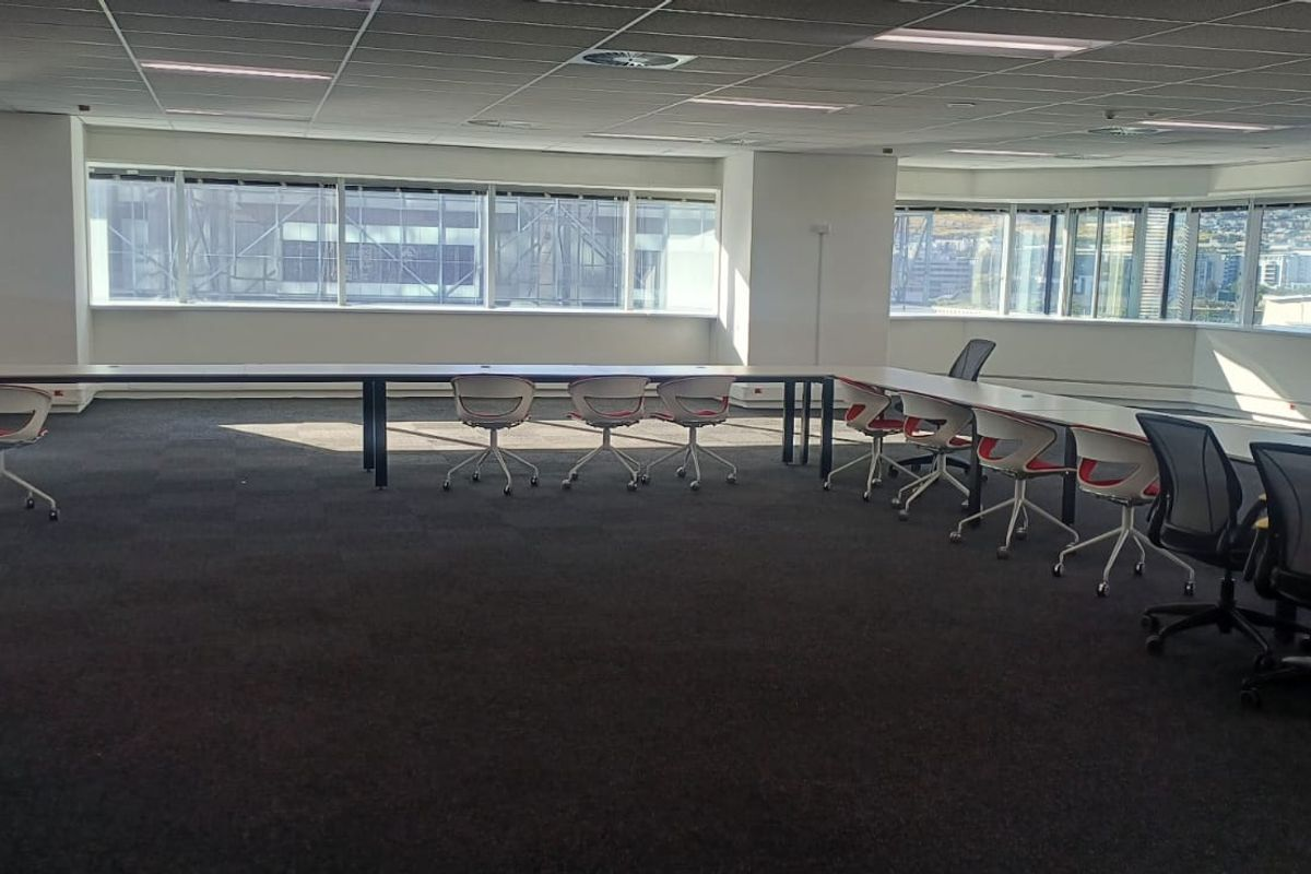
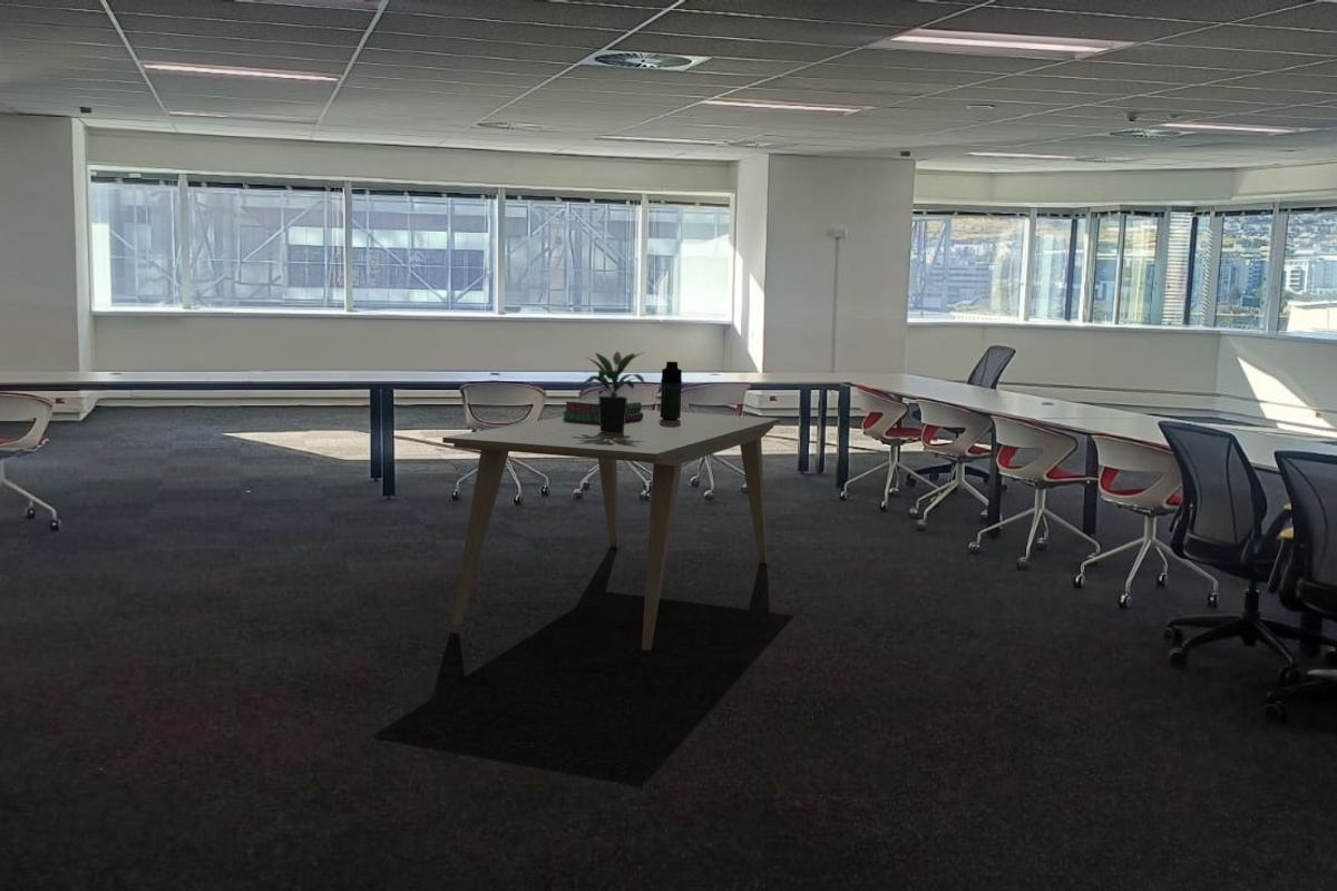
+ stack of books [562,398,643,423]
+ thermos bottle [657,361,683,420]
+ dining table [441,409,781,652]
+ potted plant [578,350,650,433]
